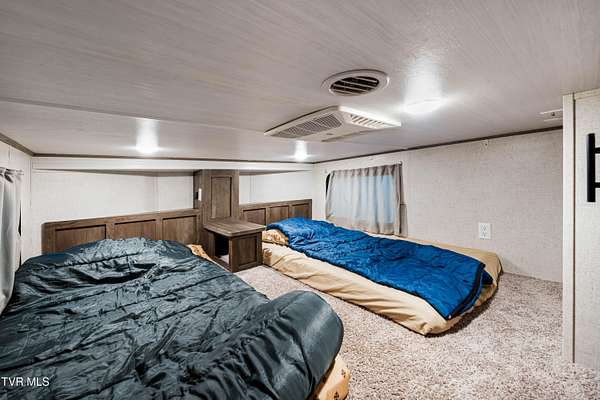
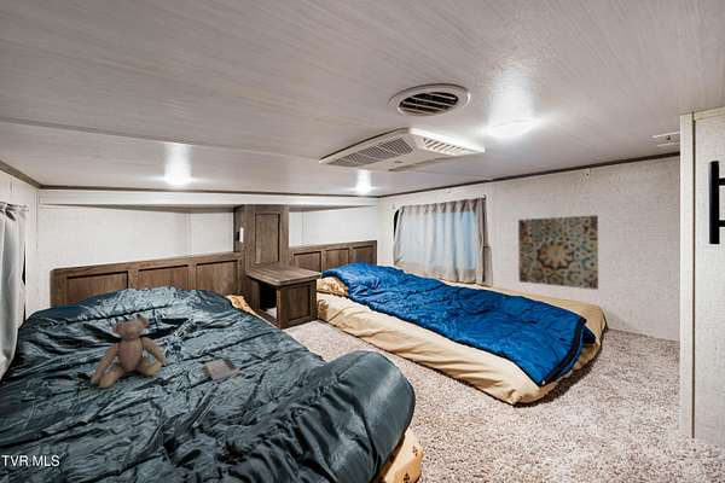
+ wall art [517,214,599,291]
+ teddy bear [89,316,168,389]
+ book [204,356,240,382]
